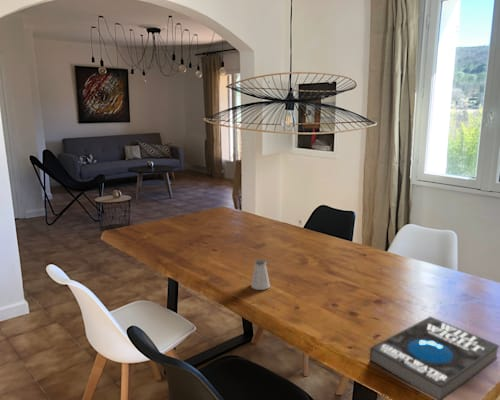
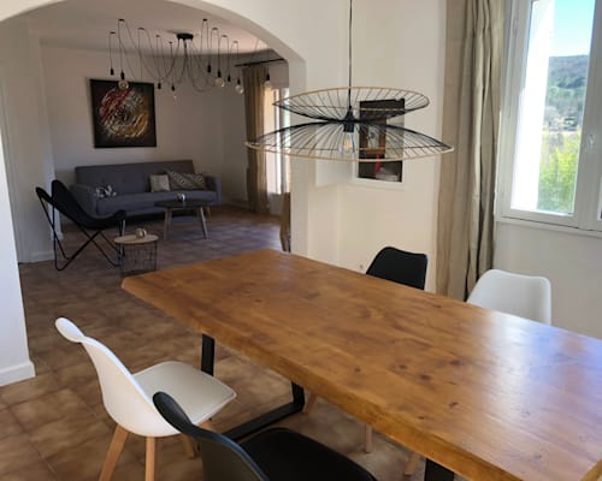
- saltshaker [250,258,271,291]
- book [369,316,500,400]
